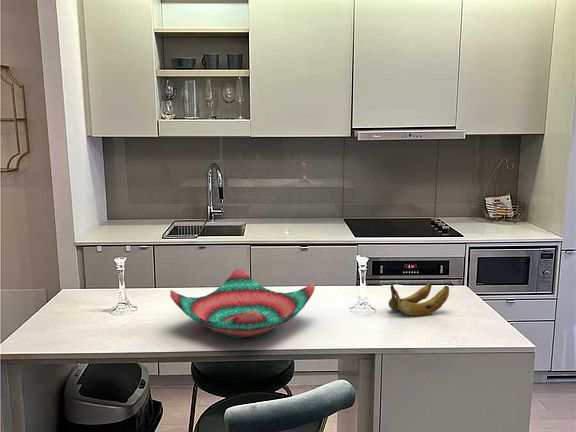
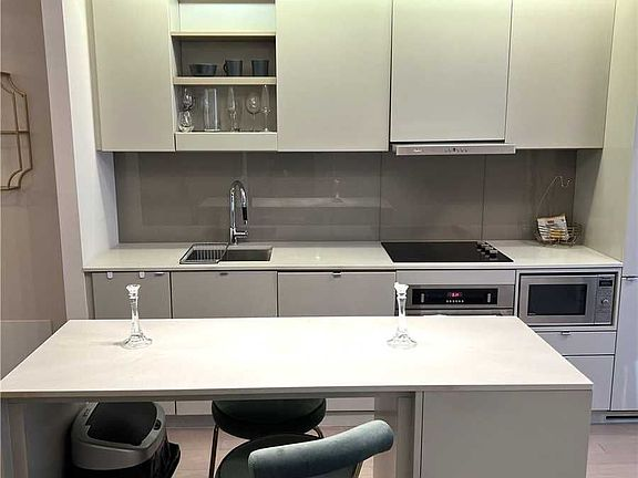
- decorative bowl [169,268,316,339]
- banana [388,283,450,317]
